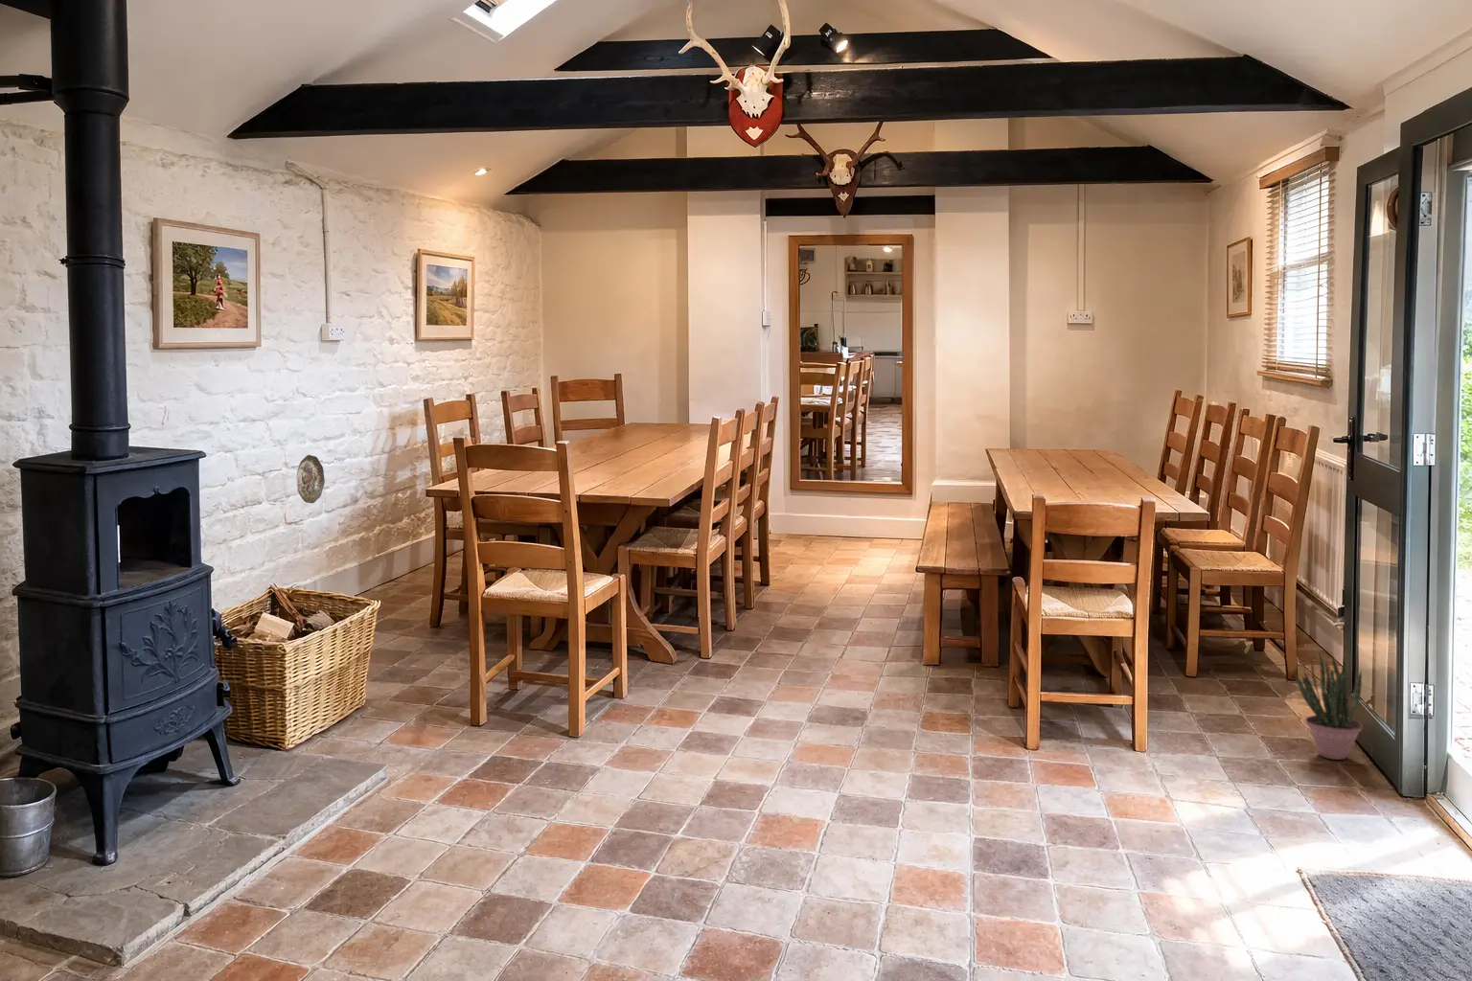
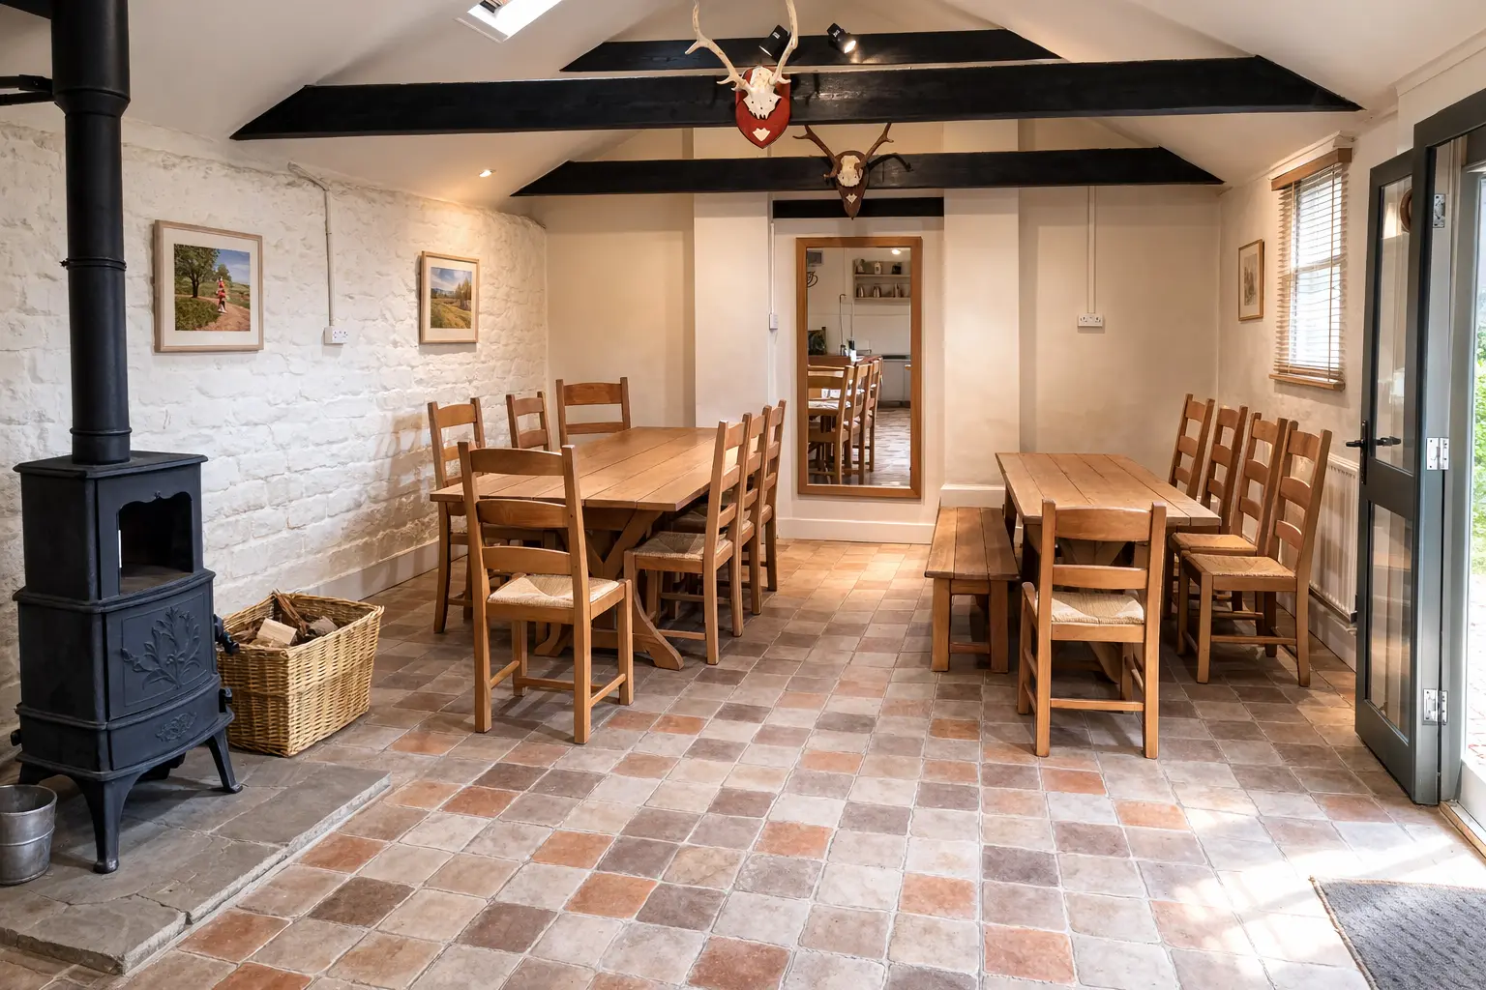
- potted plant [1292,650,1364,761]
- decorative plate [296,454,325,504]
